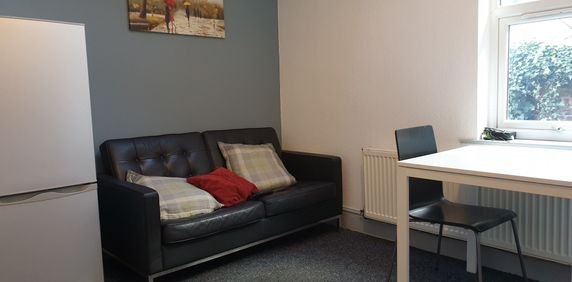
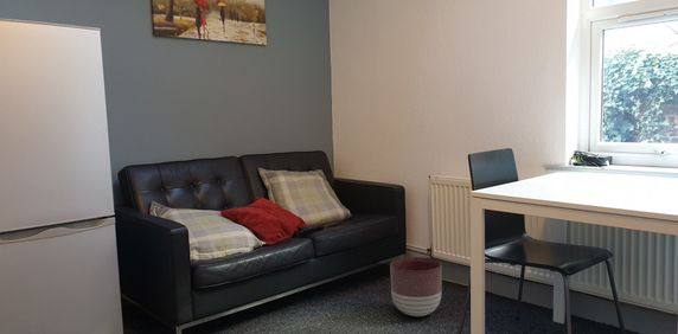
+ planter [389,256,443,317]
